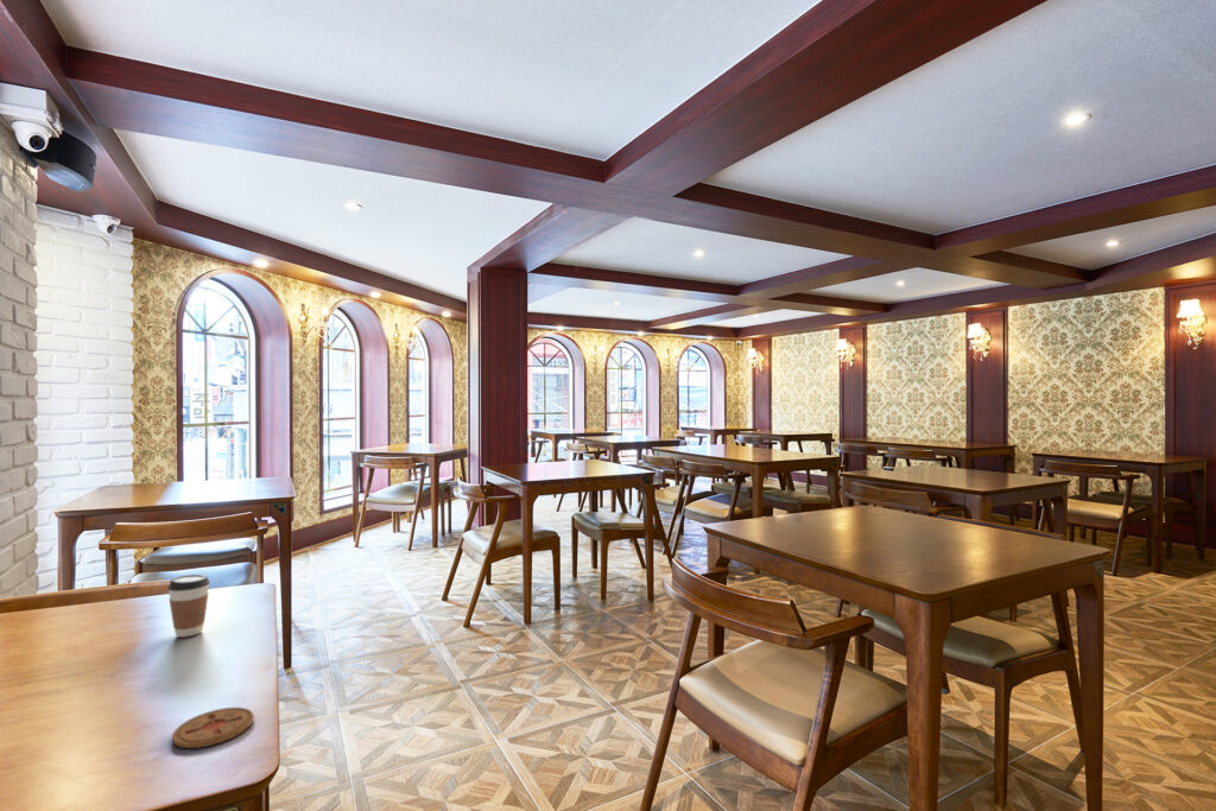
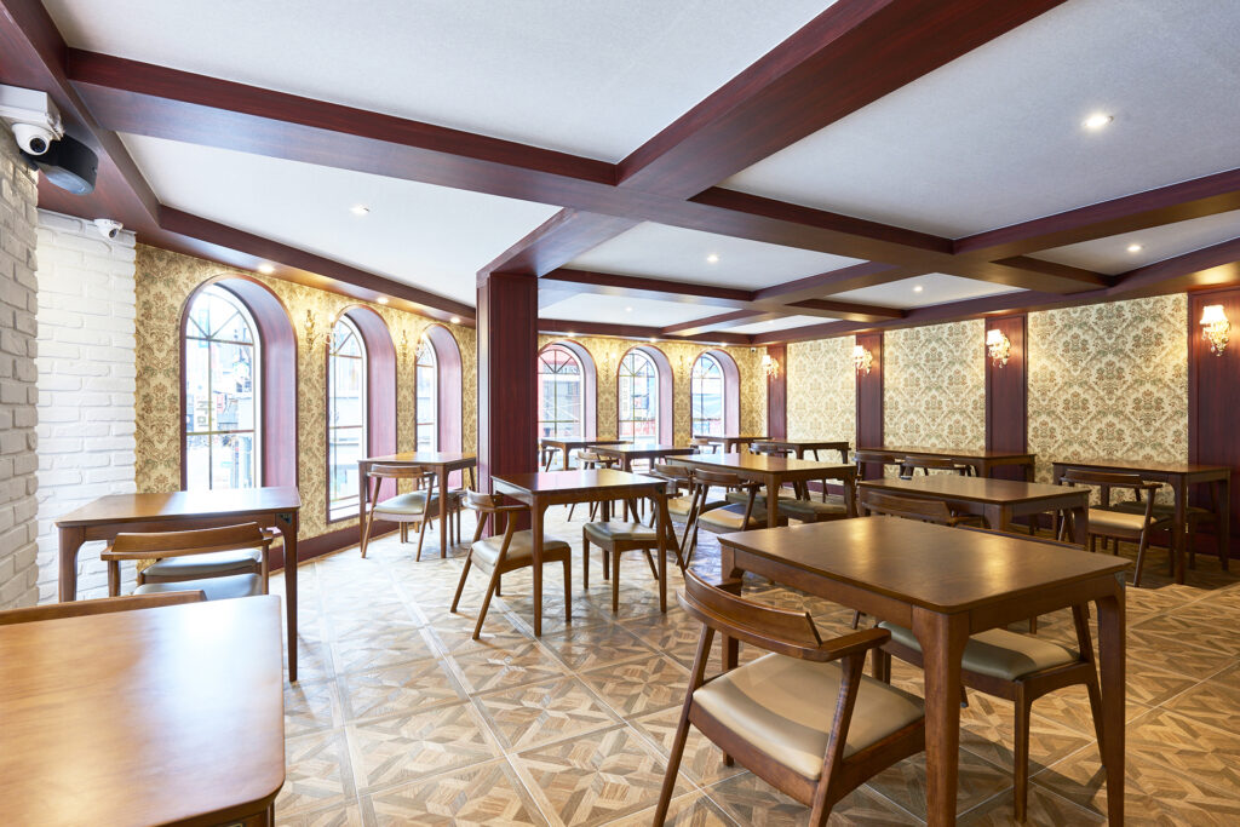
- coffee cup [166,574,210,639]
- coaster [171,707,255,749]
